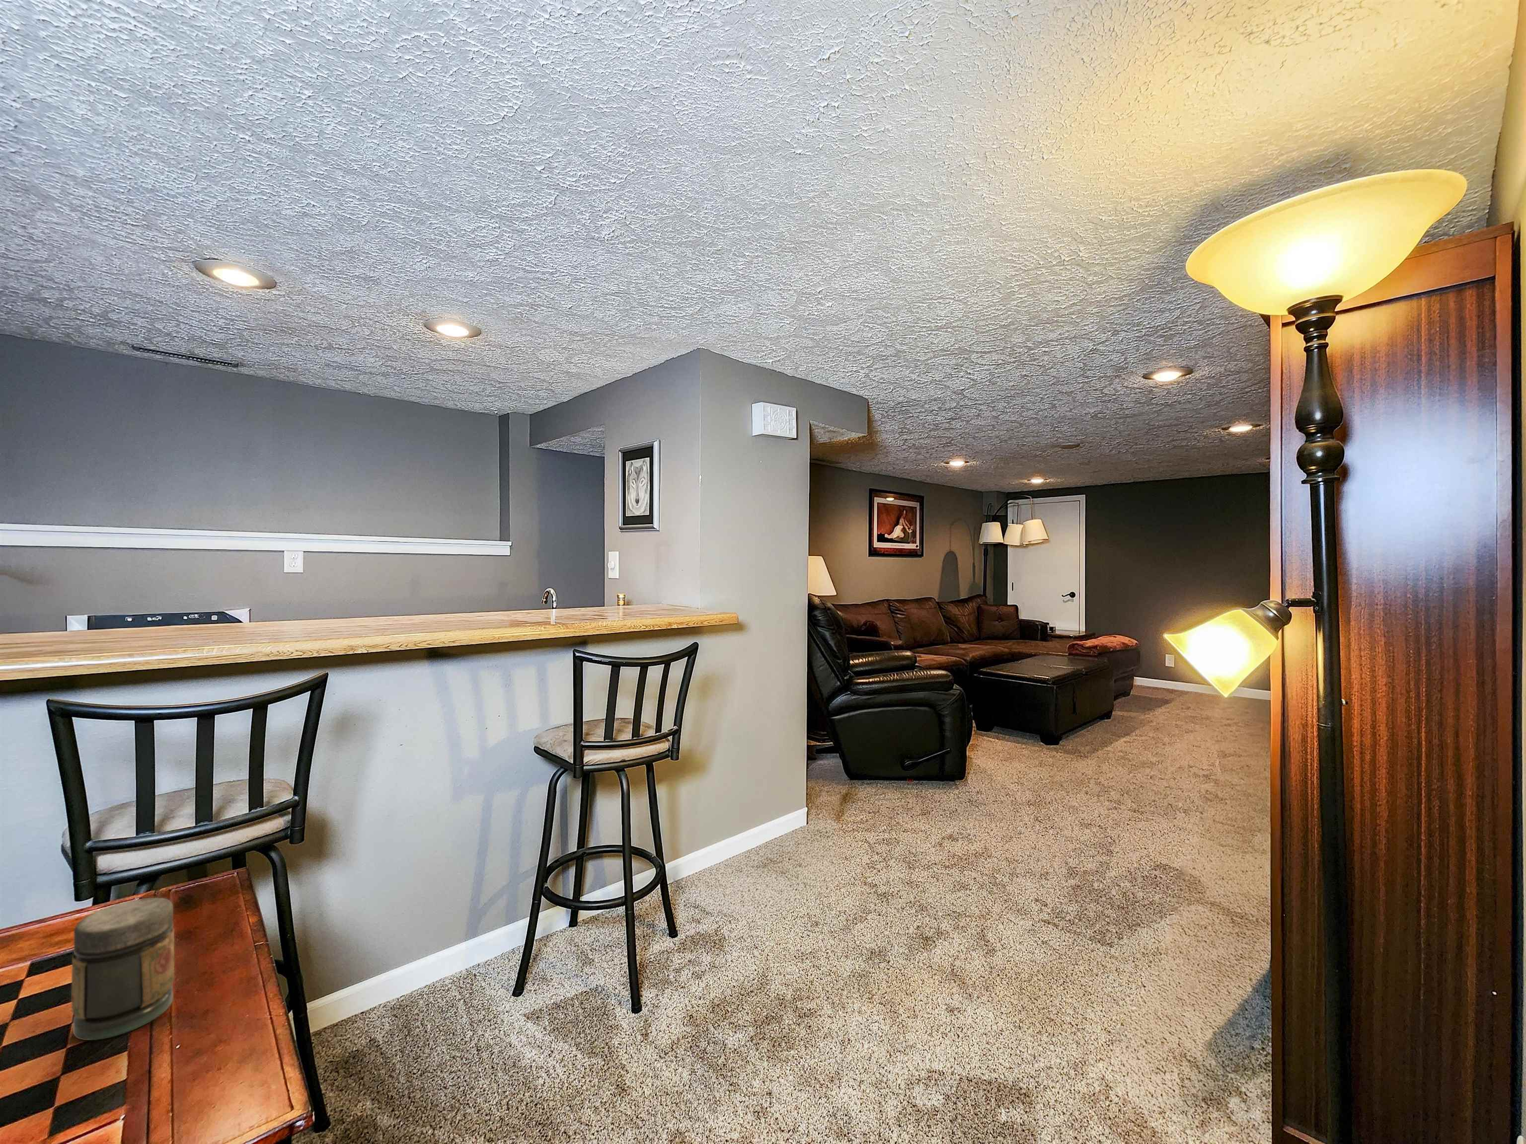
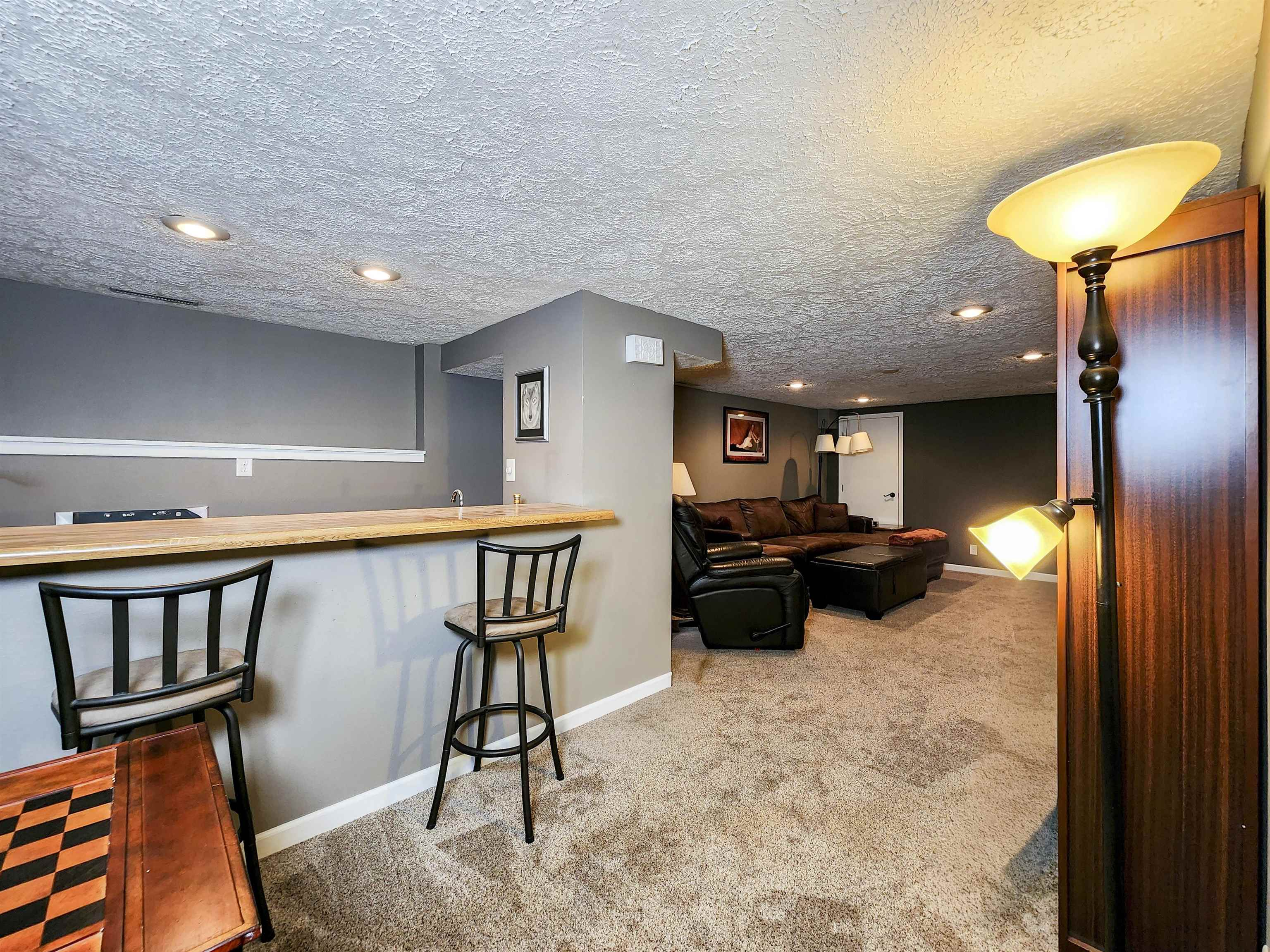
- jar [71,898,175,1041]
